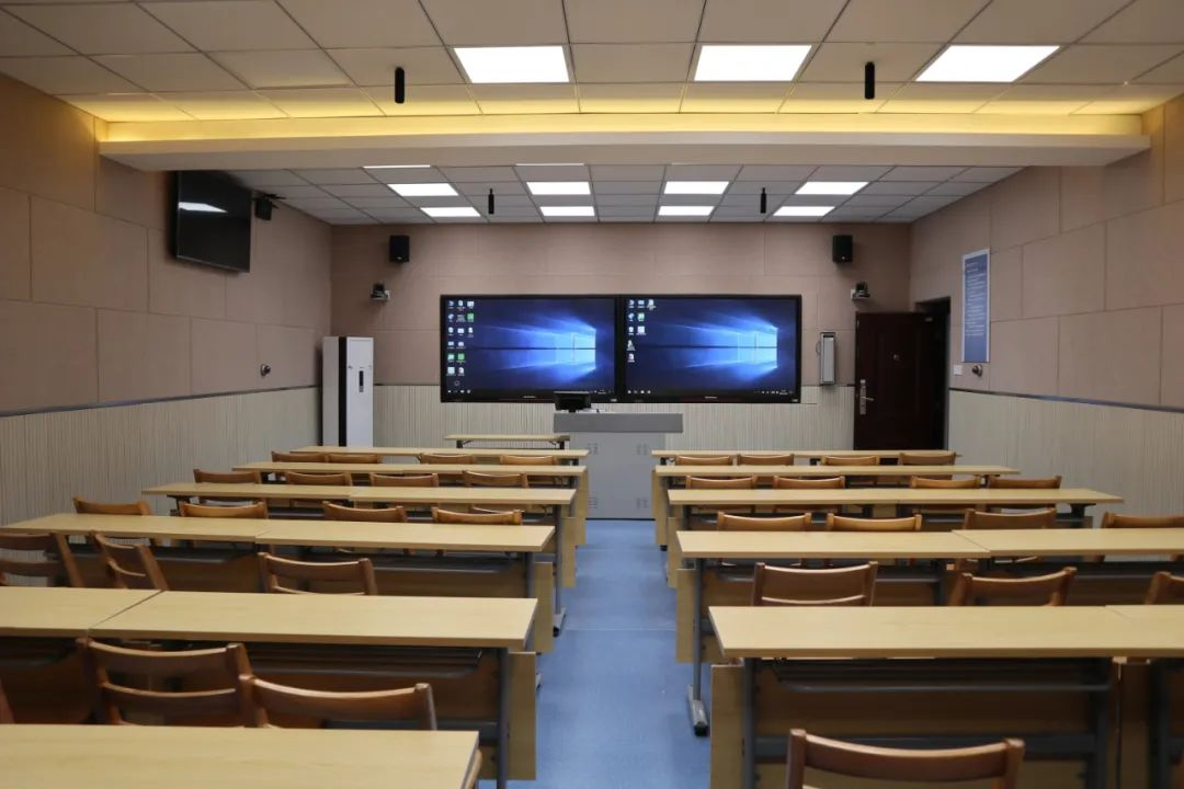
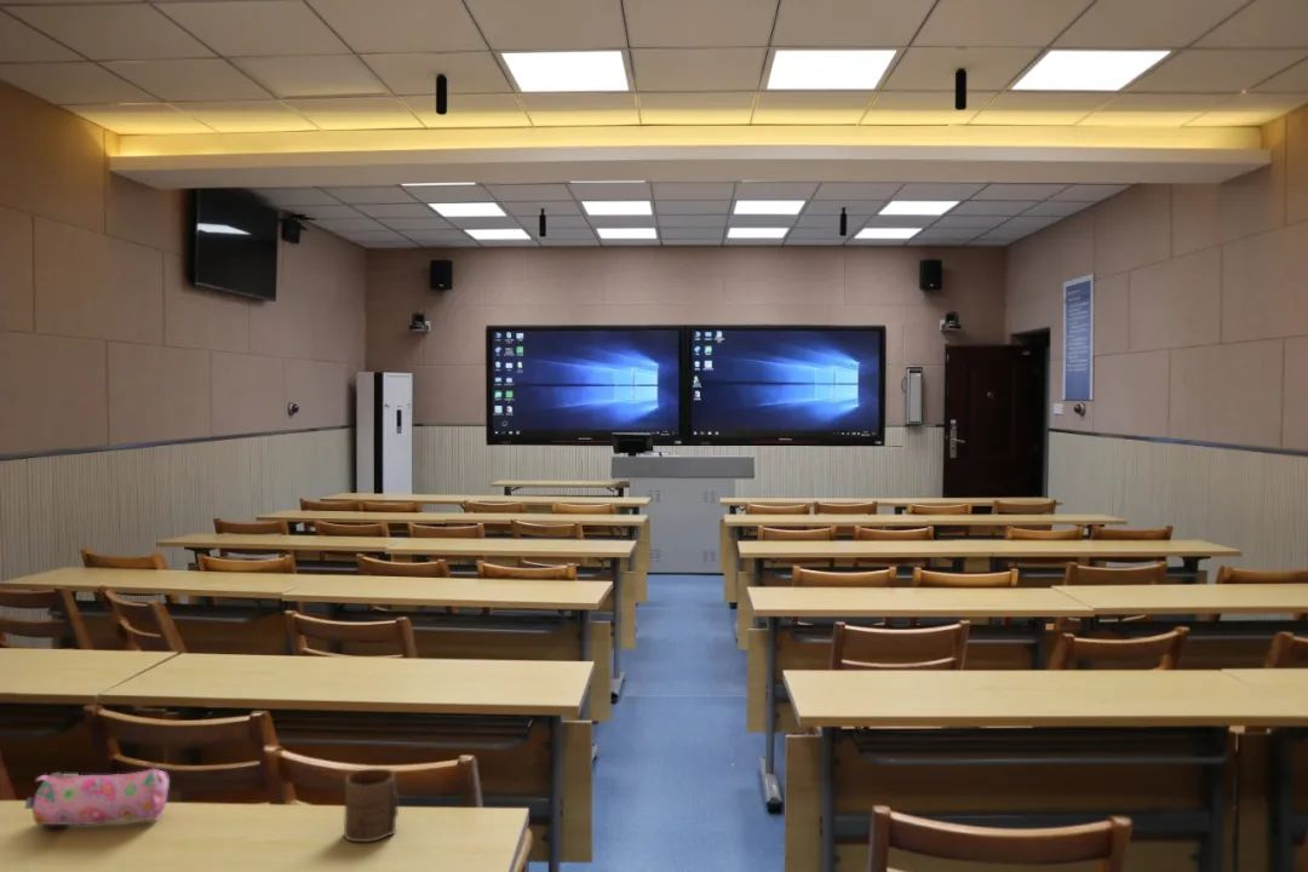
+ cup [343,768,400,843]
+ pencil case [23,768,171,826]
